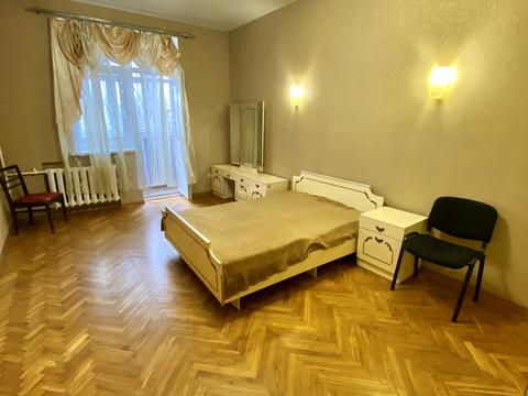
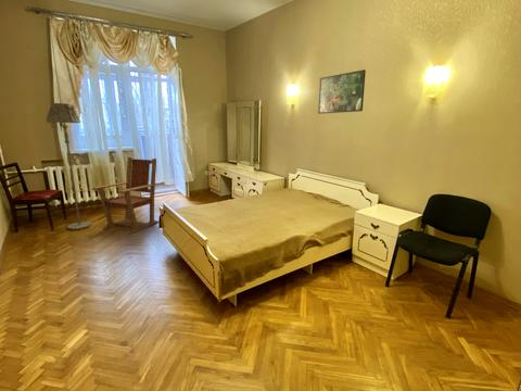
+ floor lamp [46,102,92,230]
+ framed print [317,68,367,115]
+ armchair [91,156,160,235]
